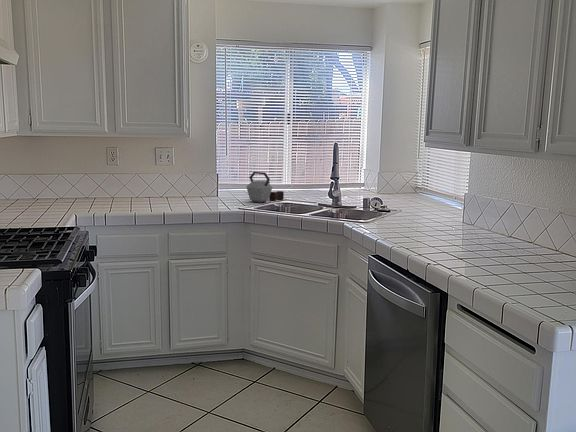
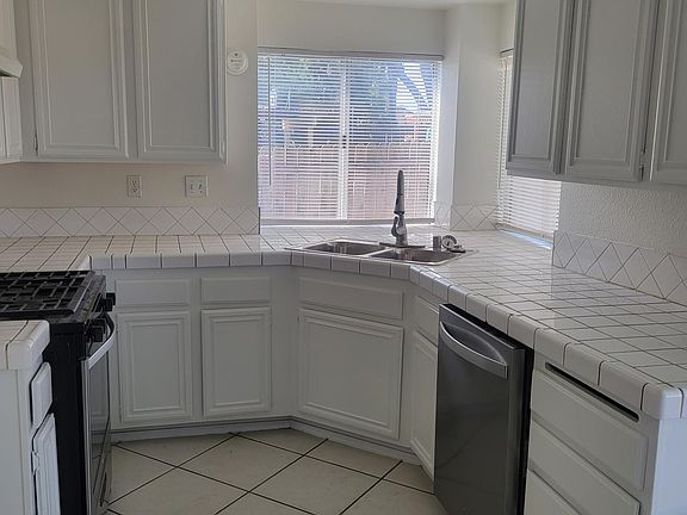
- kettle [245,171,285,203]
